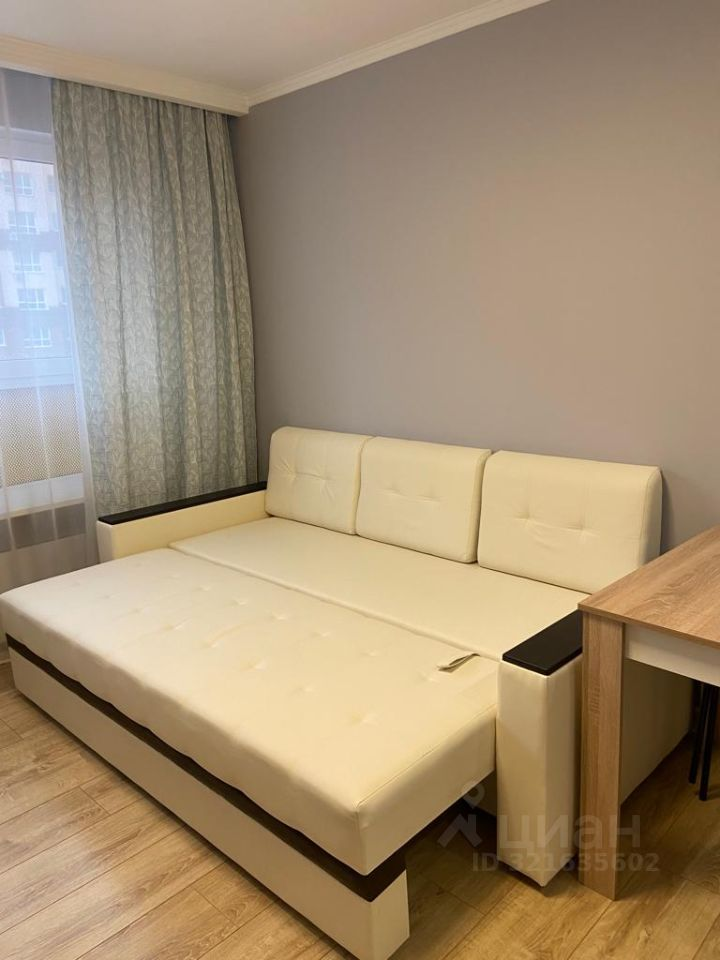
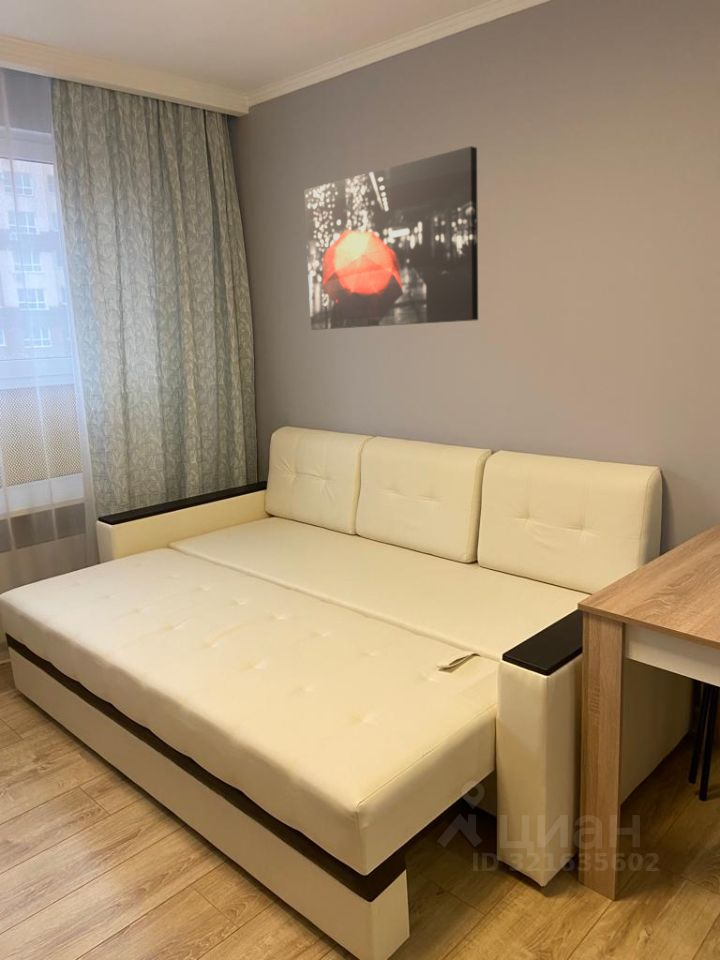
+ wall art [303,145,479,331]
